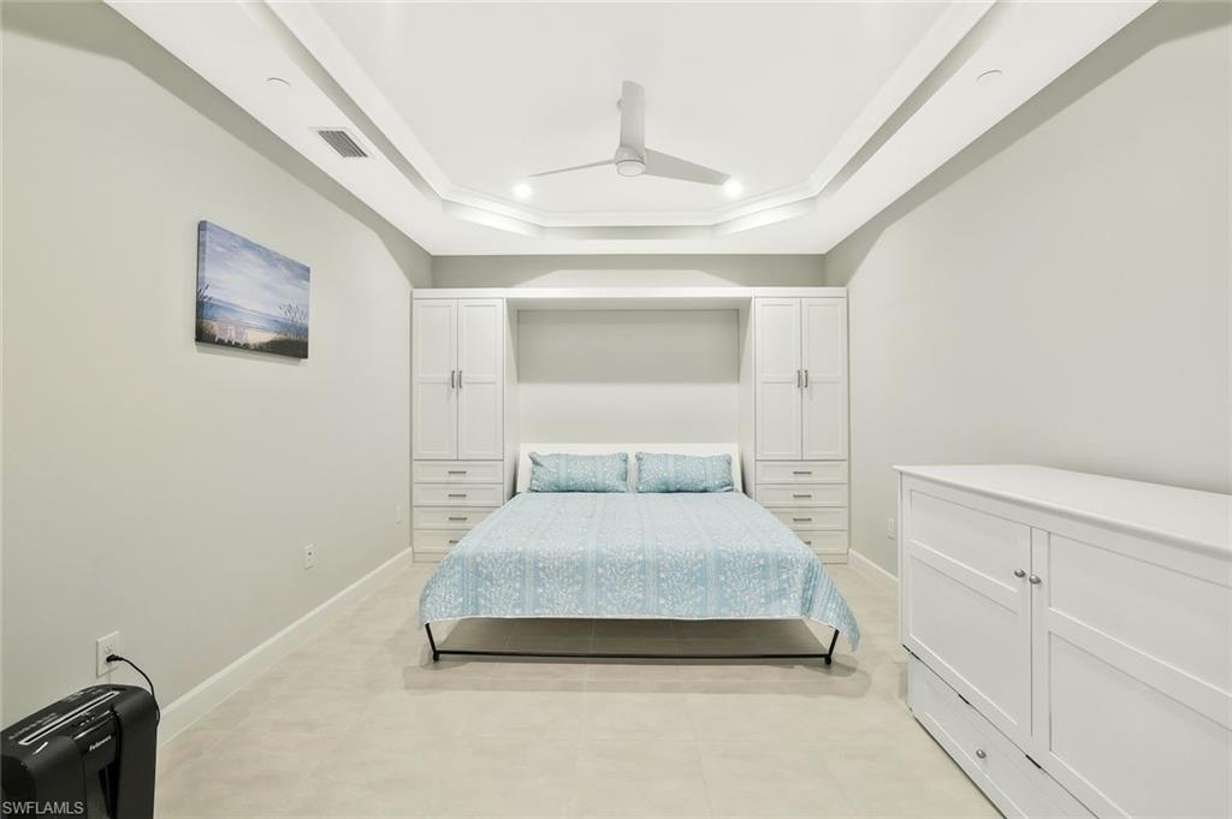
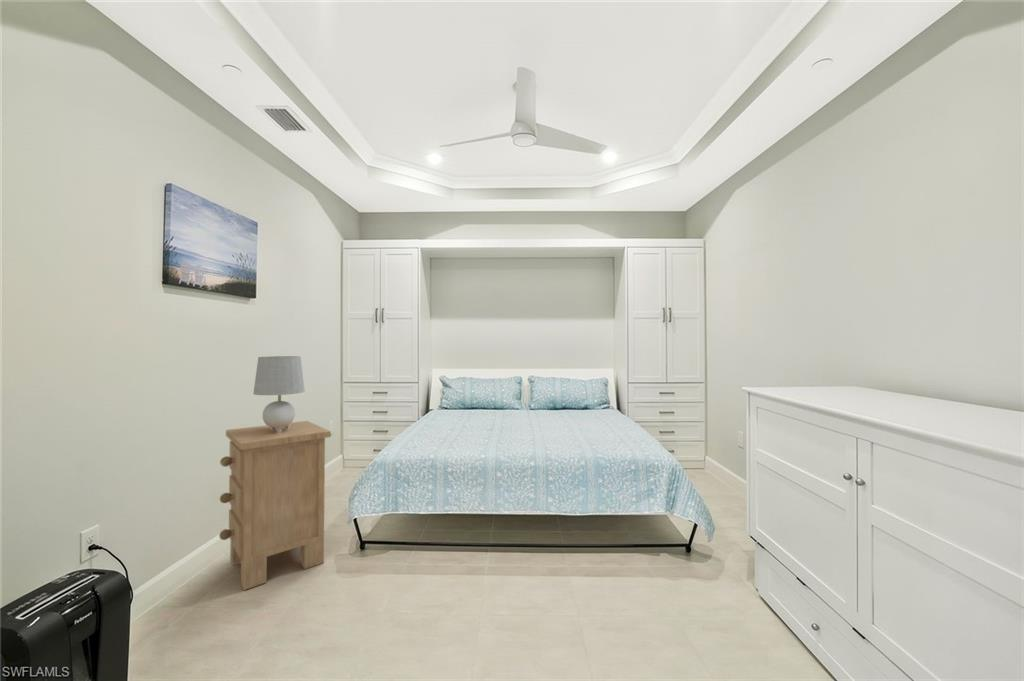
+ nightstand [218,420,332,591]
+ table lamp [252,355,306,433]
